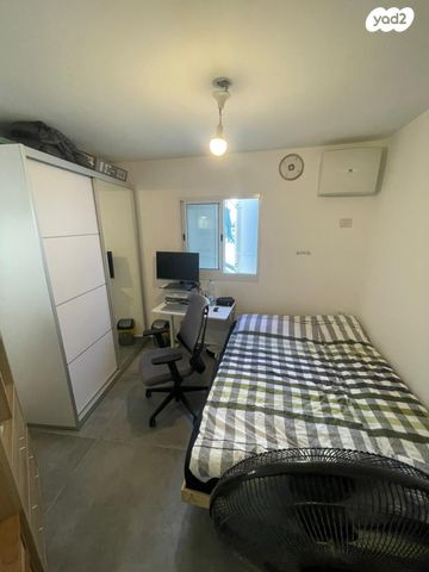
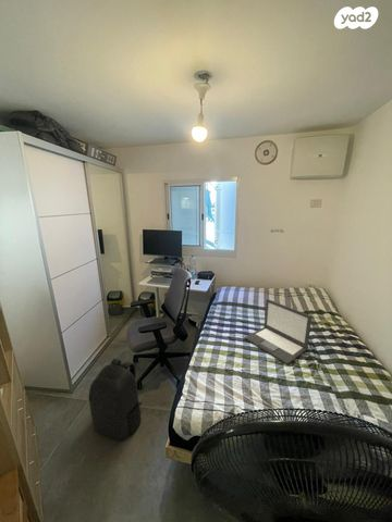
+ laptop [244,298,313,365]
+ backpack [88,358,143,442]
